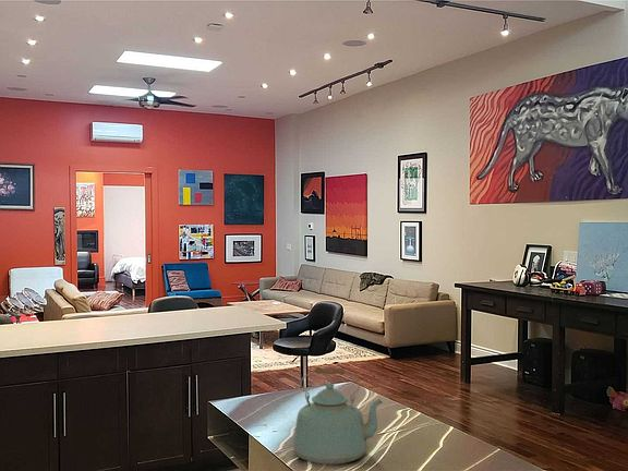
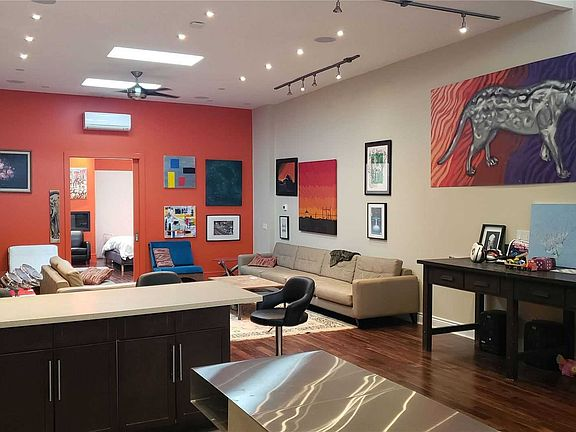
- kettle [292,366,384,466]
